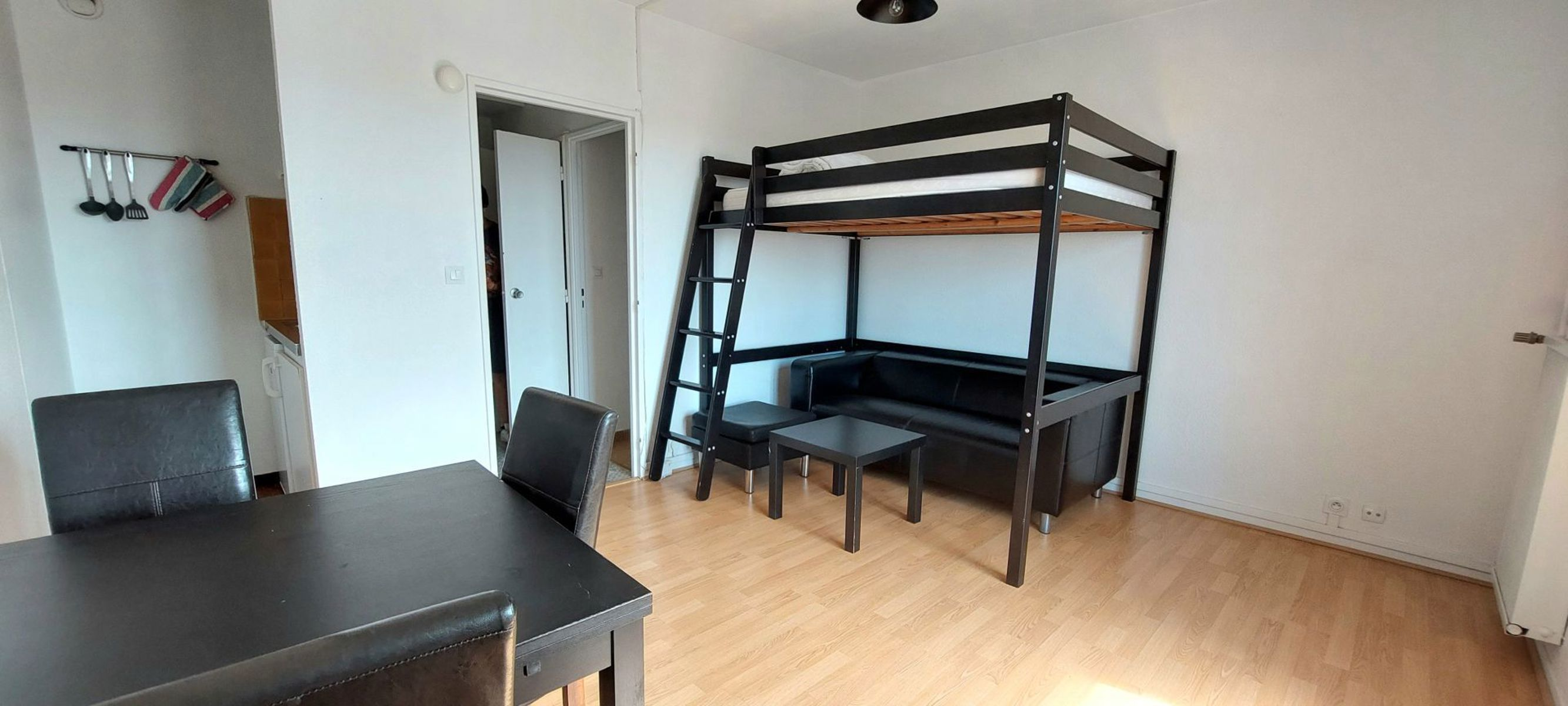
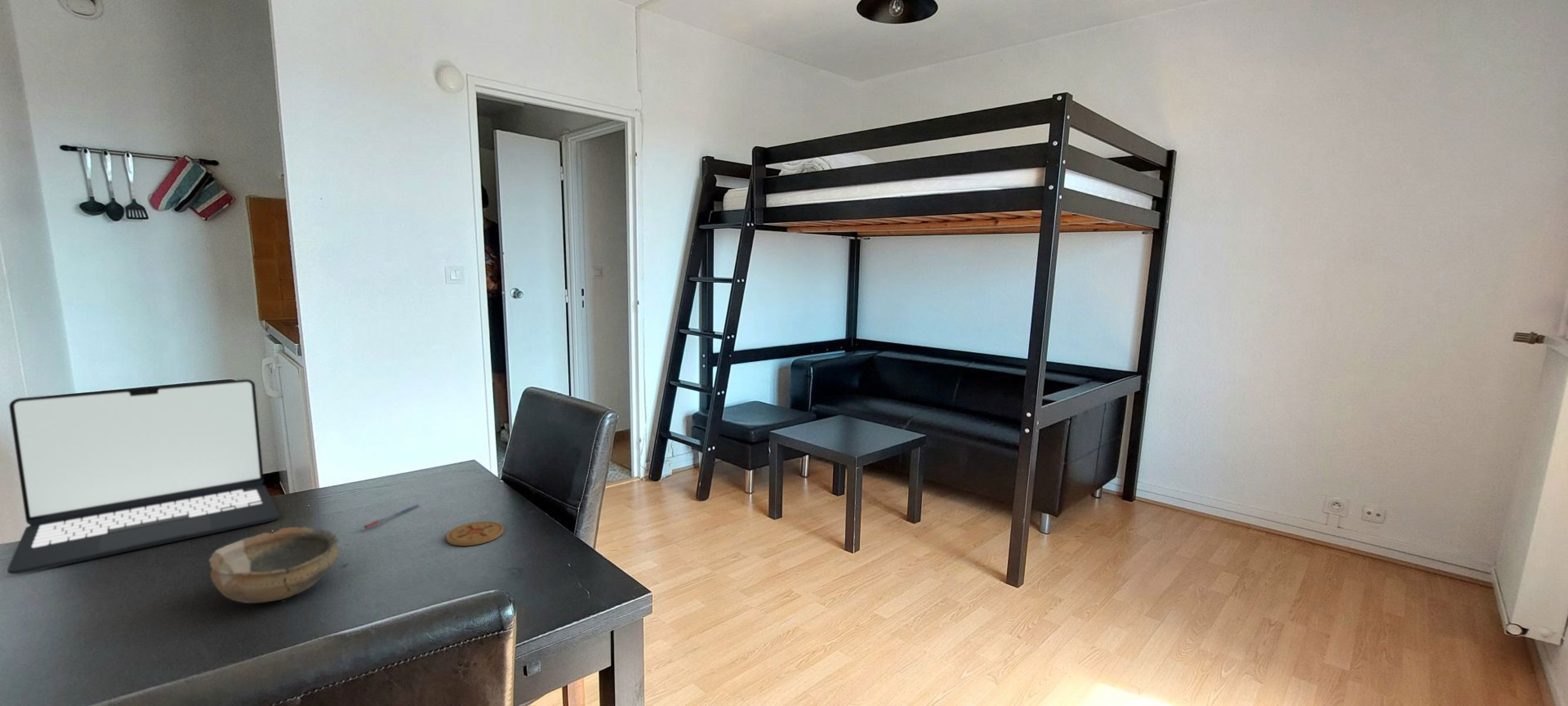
+ laptop [6,379,280,575]
+ pen [363,504,420,529]
+ coaster [445,521,504,547]
+ bowl [208,527,340,604]
